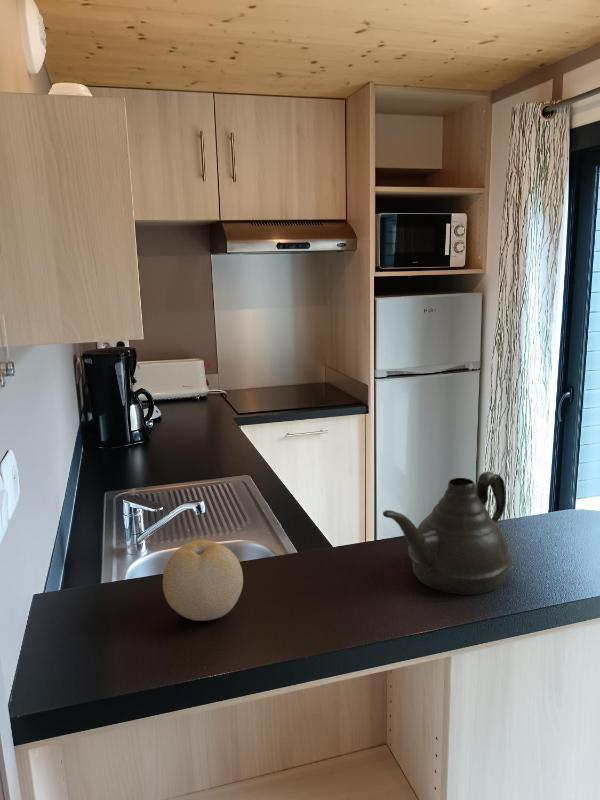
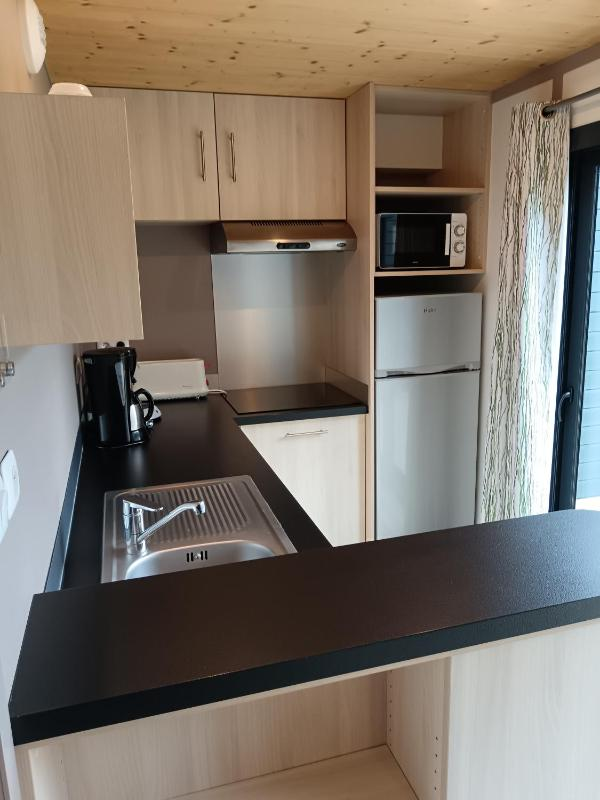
- teapot [382,471,513,596]
- fruit [162,539,244,622]
